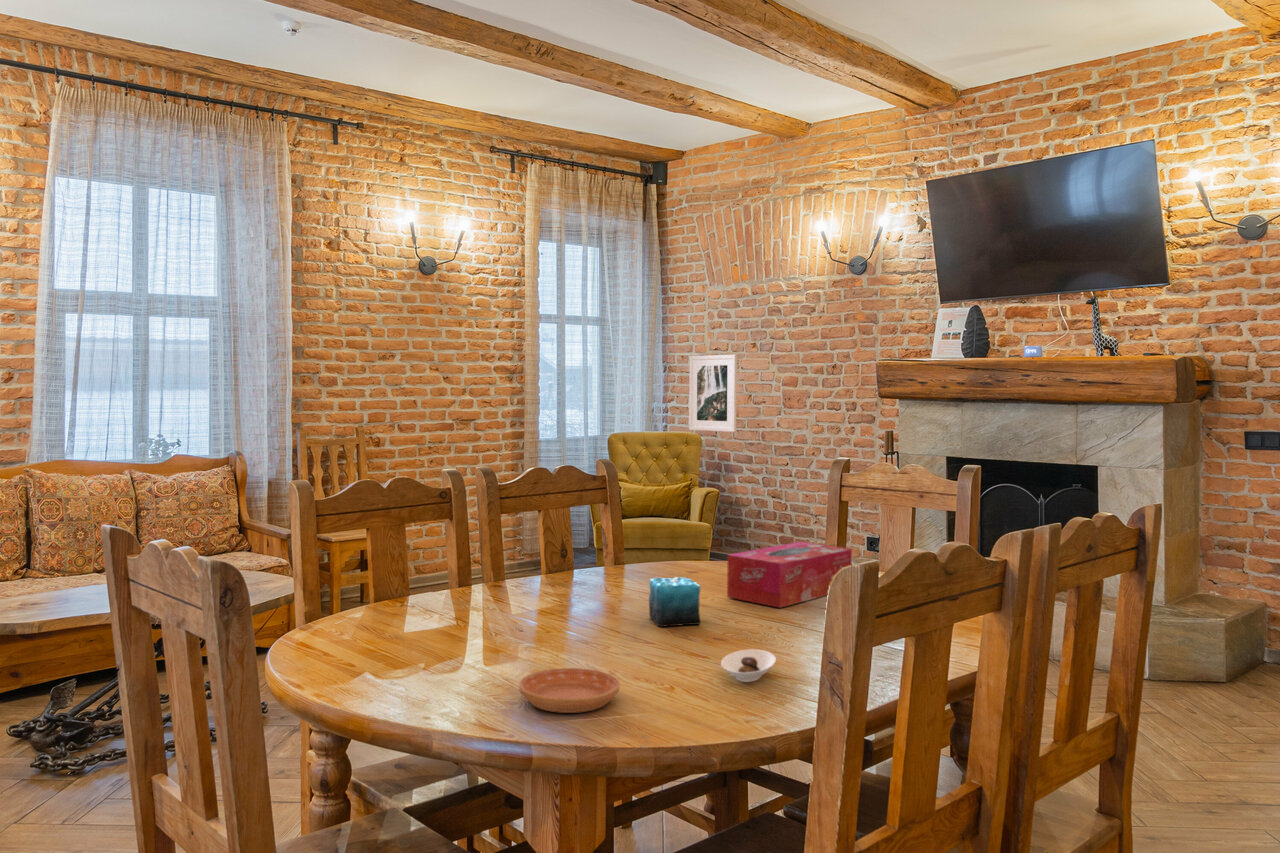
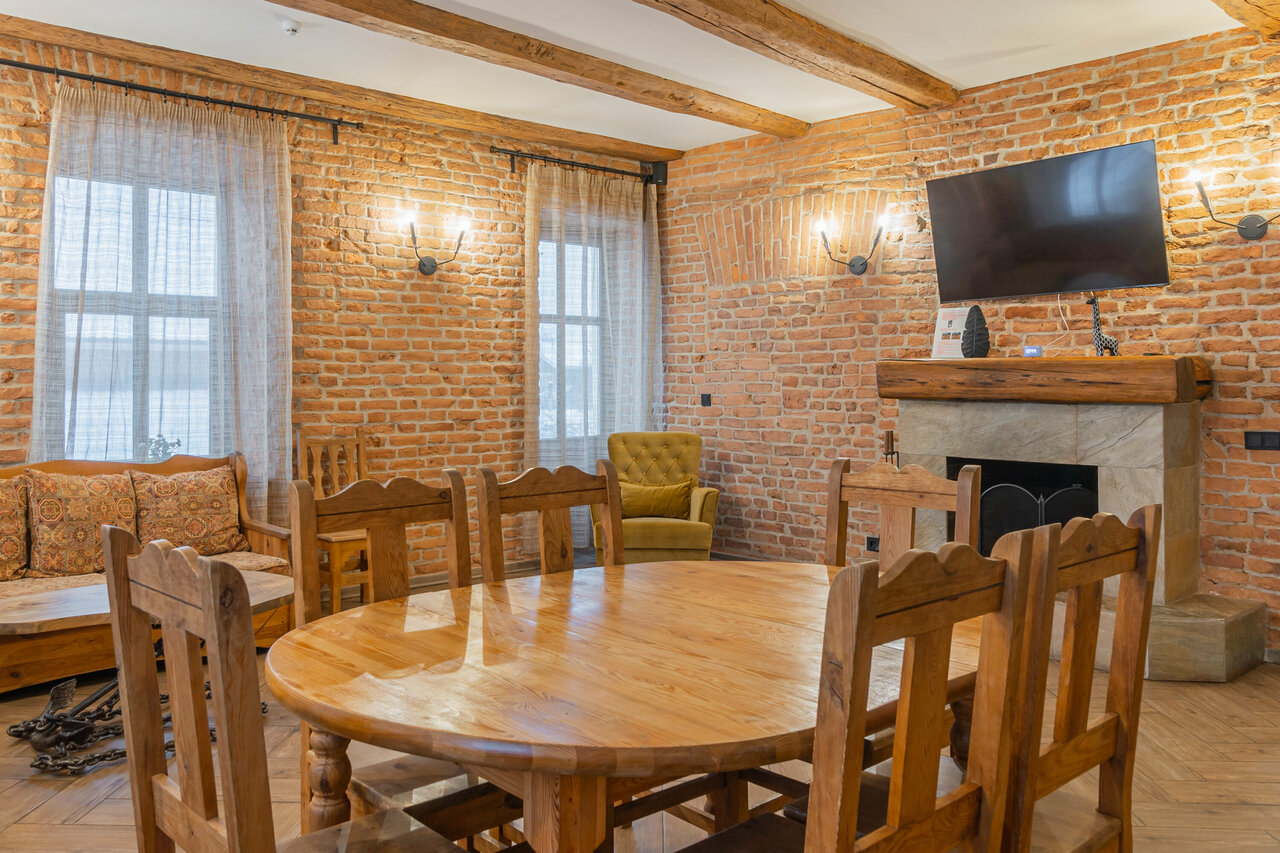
- saucer [518,667,621,714]
- tissue box [726,541,853,609]
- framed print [688,354,738,433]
- candle [648,576,701,628]
- saucer [720,648,777,683]
